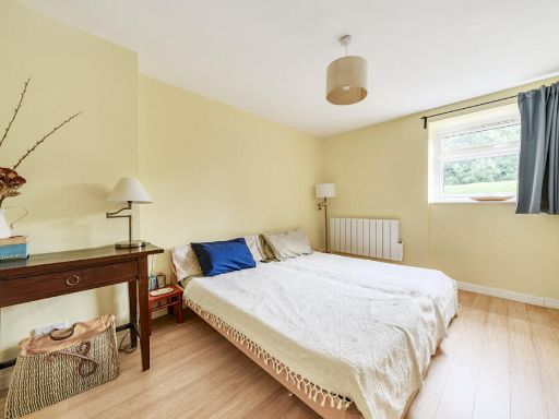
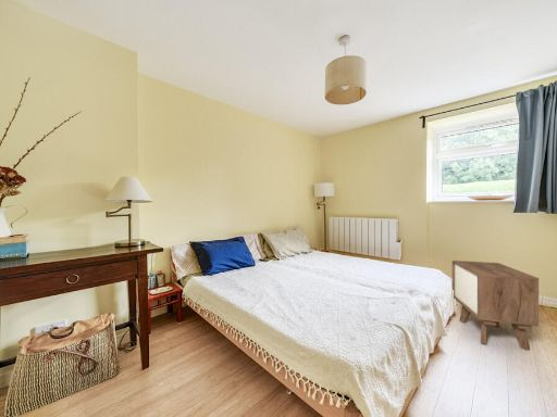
+ nightstand [451,260,540,352]
